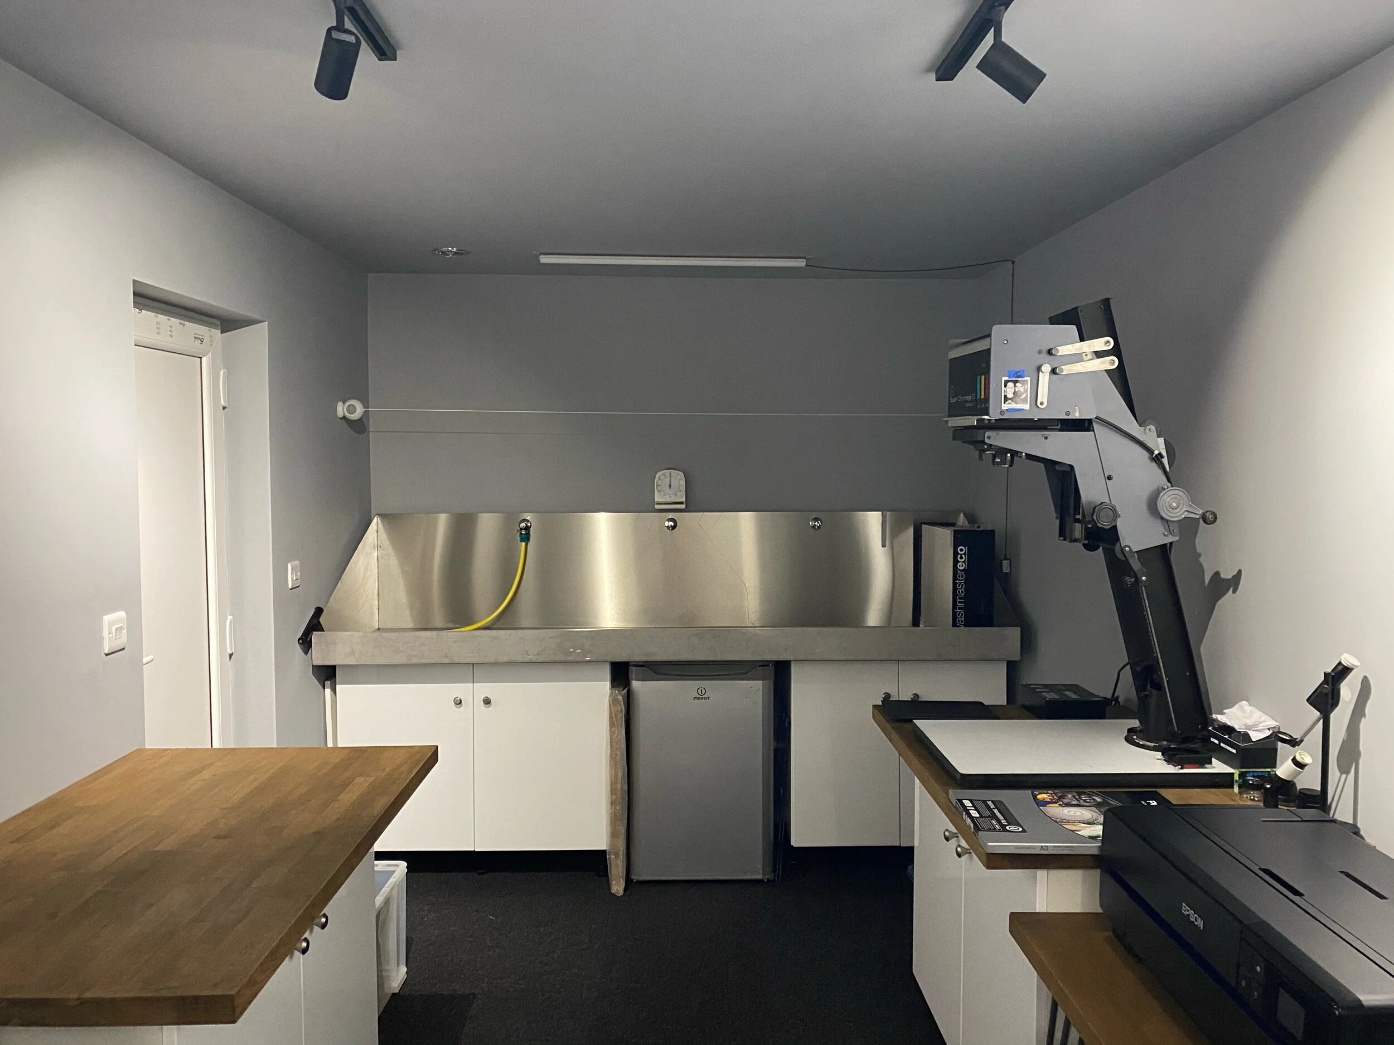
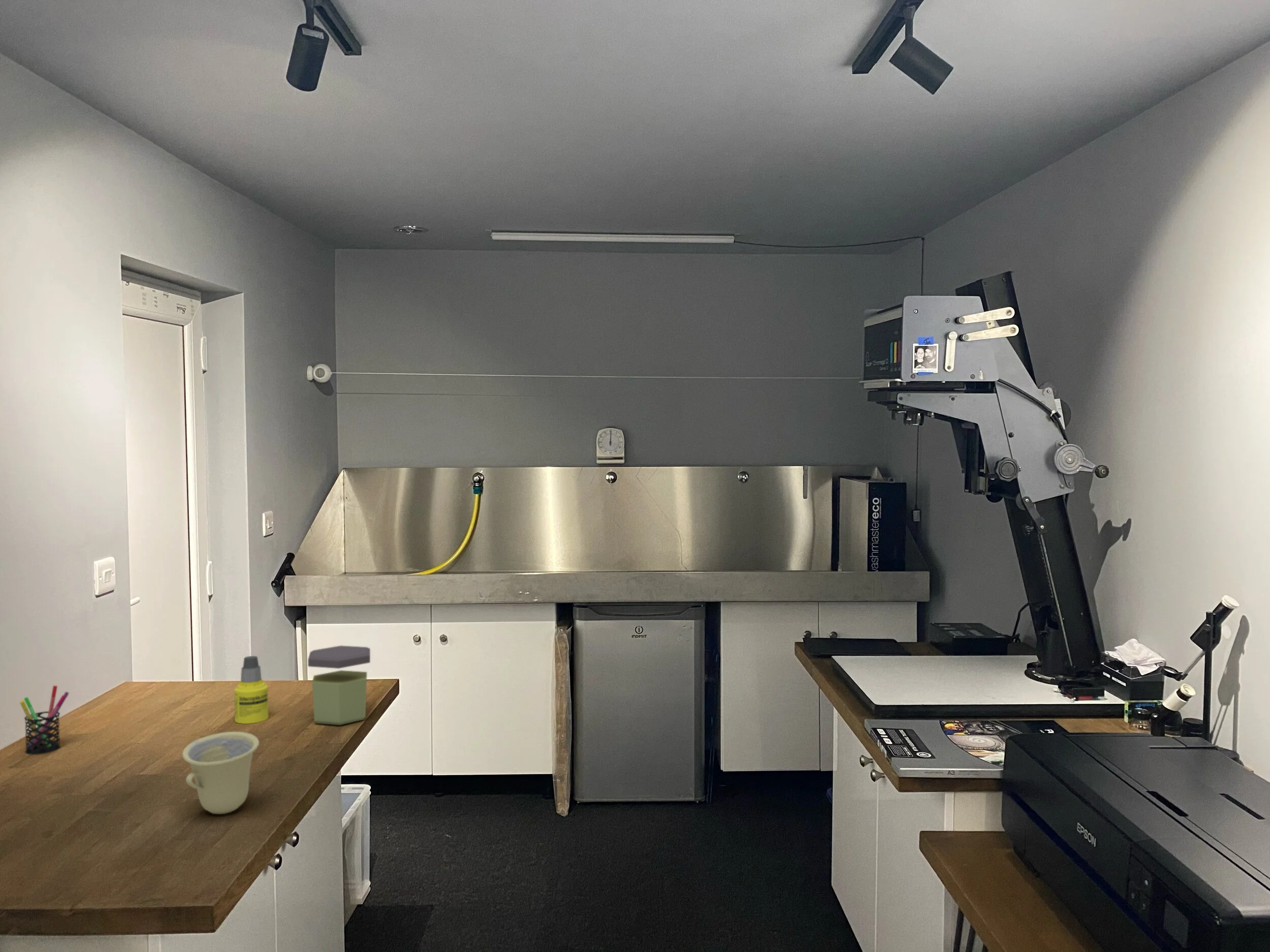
+ pen holder [19,685,70,756]
+ bottle [234,655,269,725]
+ jar [307,645,371,726]
+ cup [182,731,260,814]
